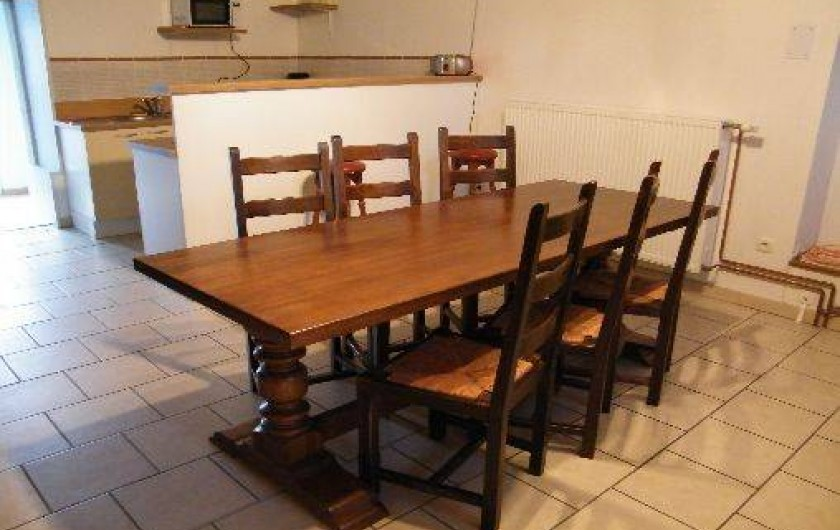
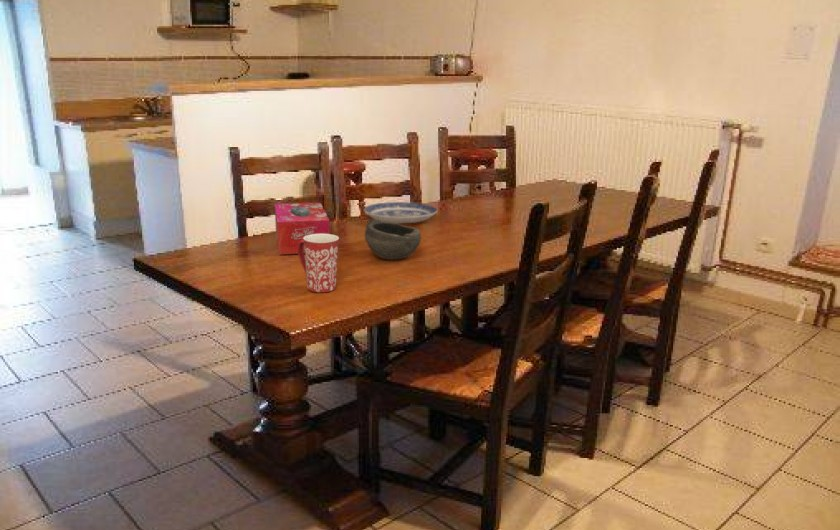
+ bowl [363,218,422,260]
+ mug [297,233,340,293]
+ plate [363,201,438,224]
+ tissue box [274,202,331,255]
